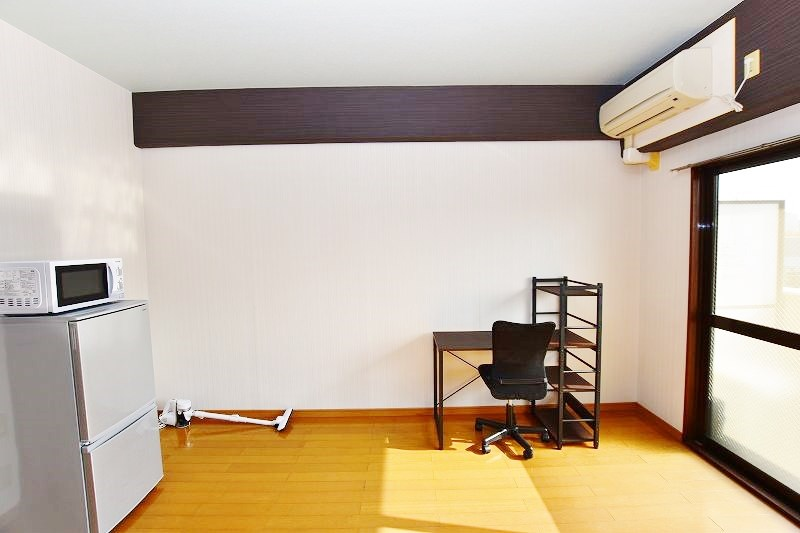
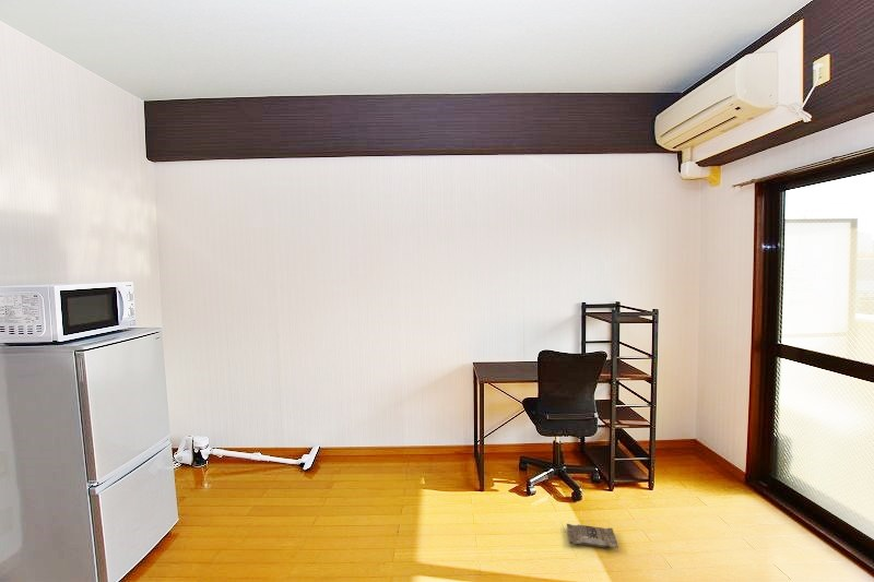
+ bag [566,523,619,549]
